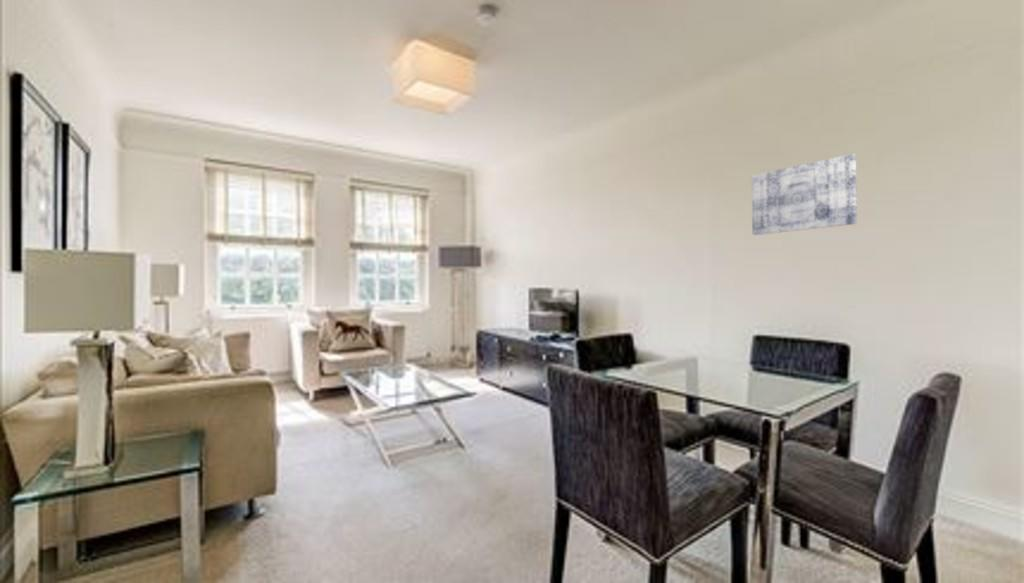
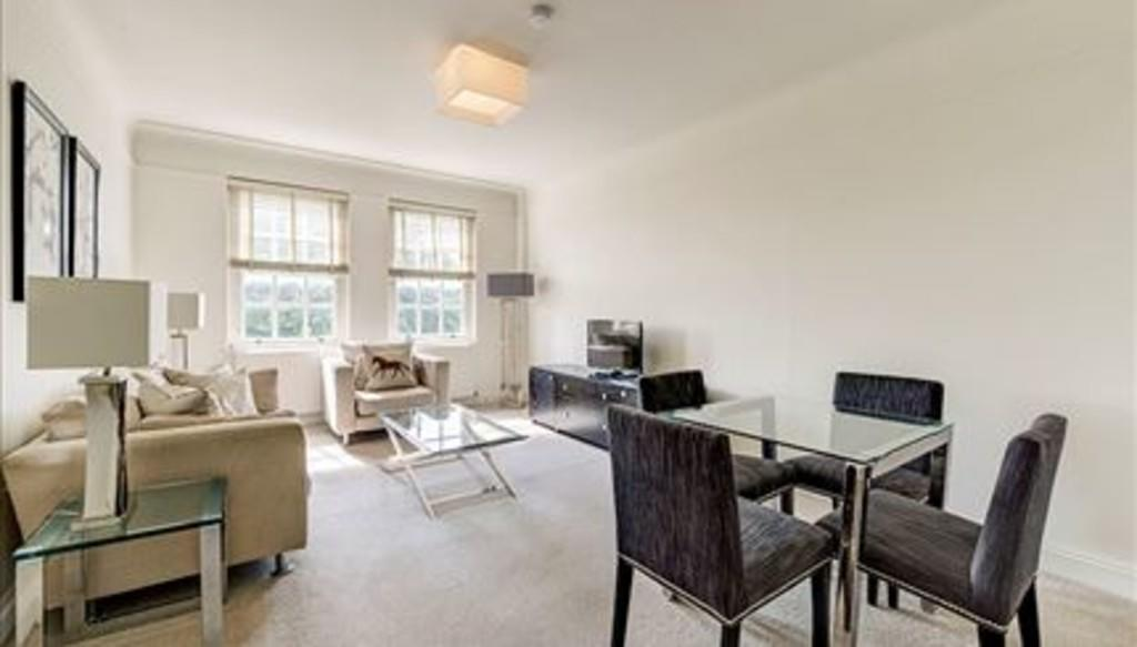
- wall art [751,153,858,236]
